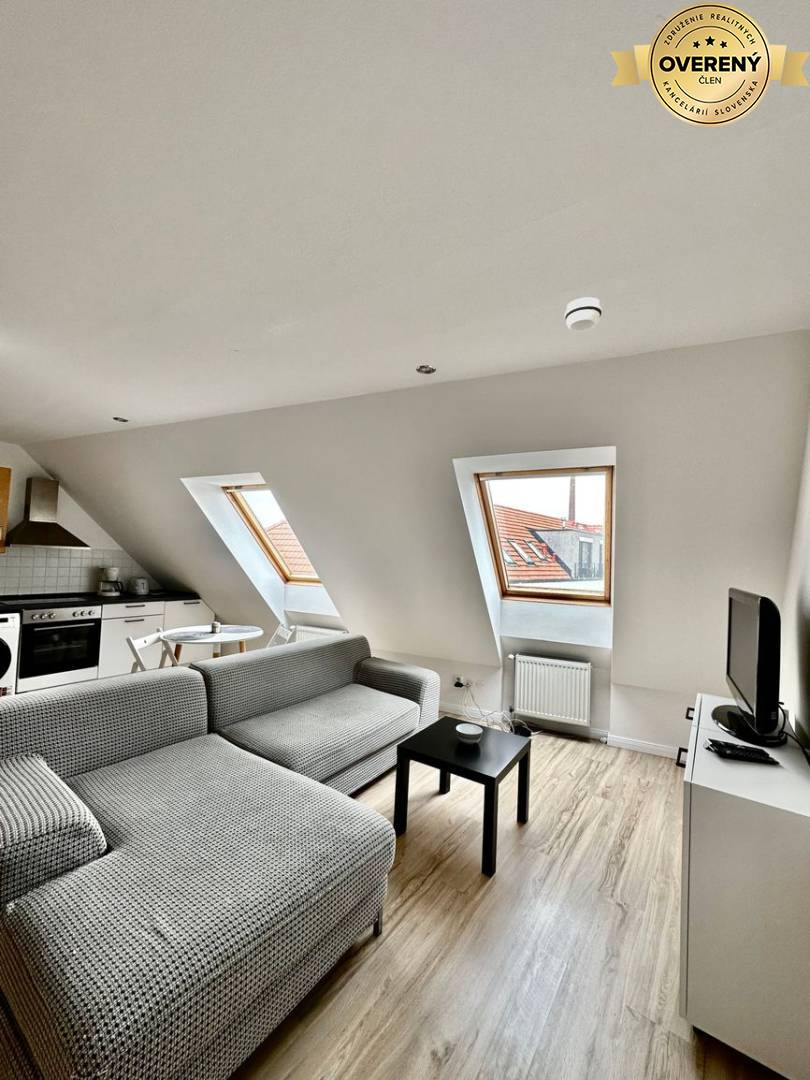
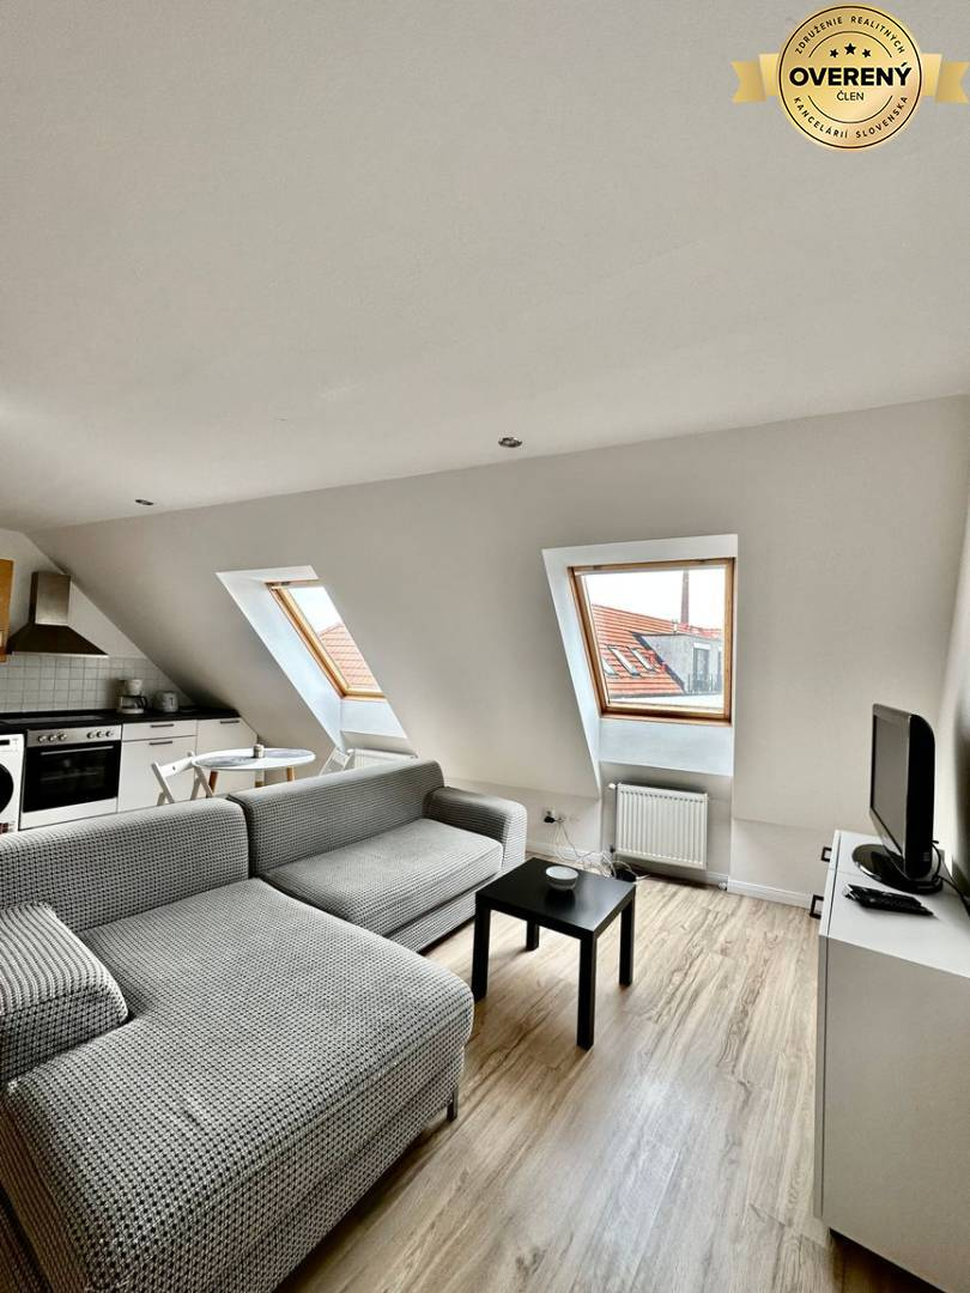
- smoke detector [564,296,603,332]
